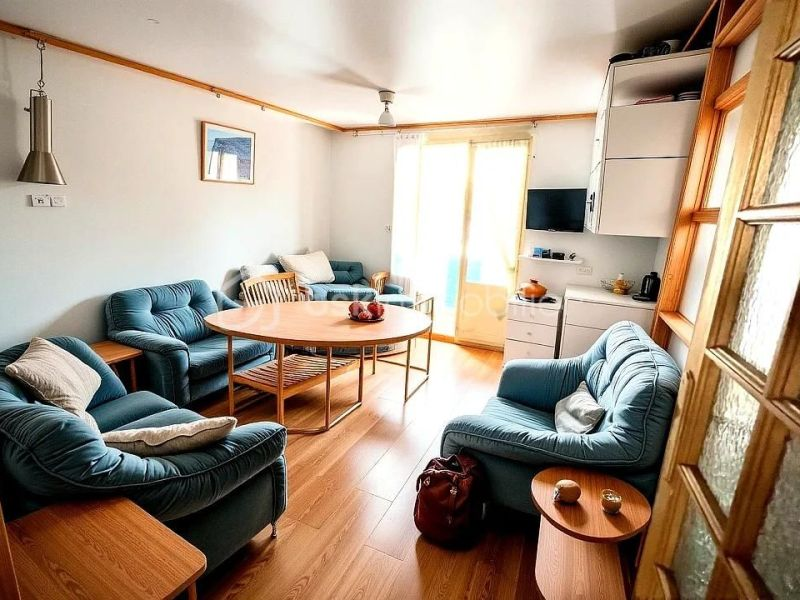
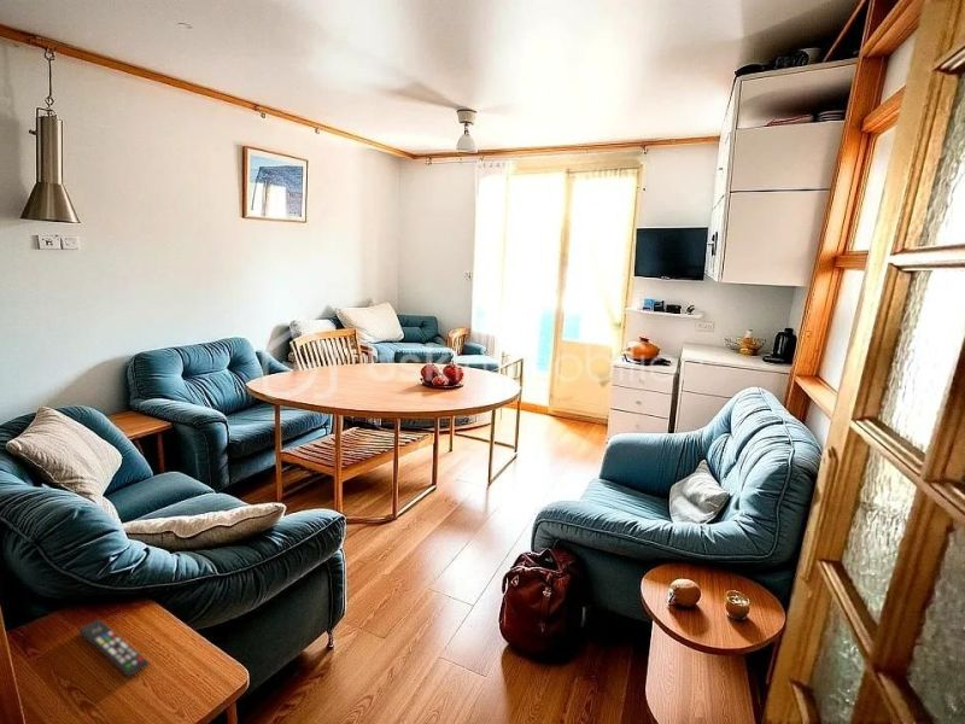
+ remote control [78,619,150,678]
